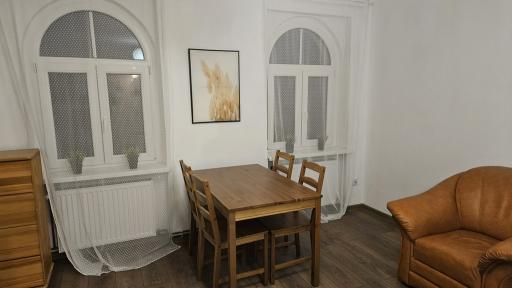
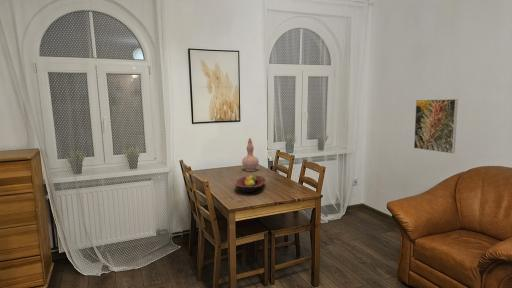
+ vase [241,137,260,172]
+ fruit bowl [234,172,266,194]
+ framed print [413,98,459,155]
